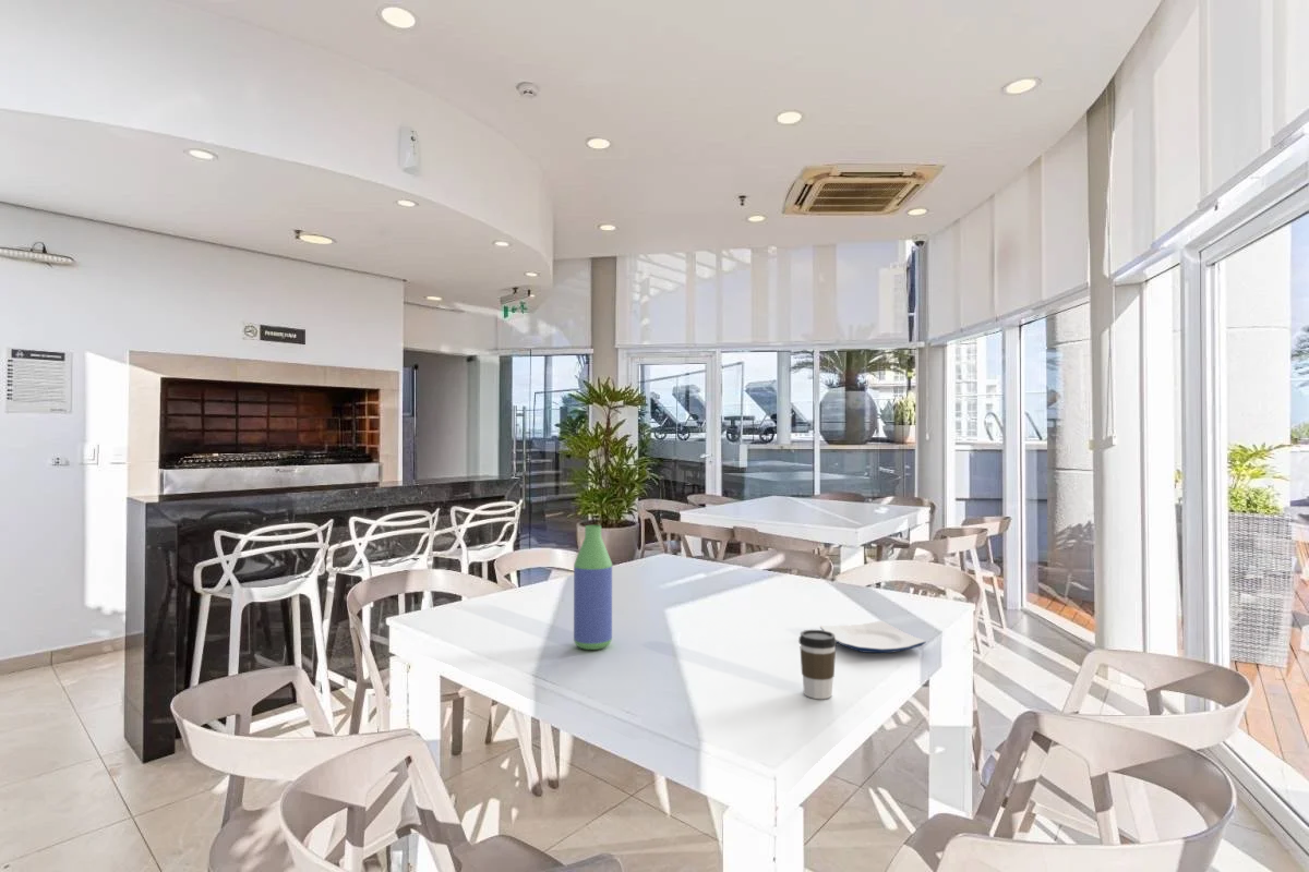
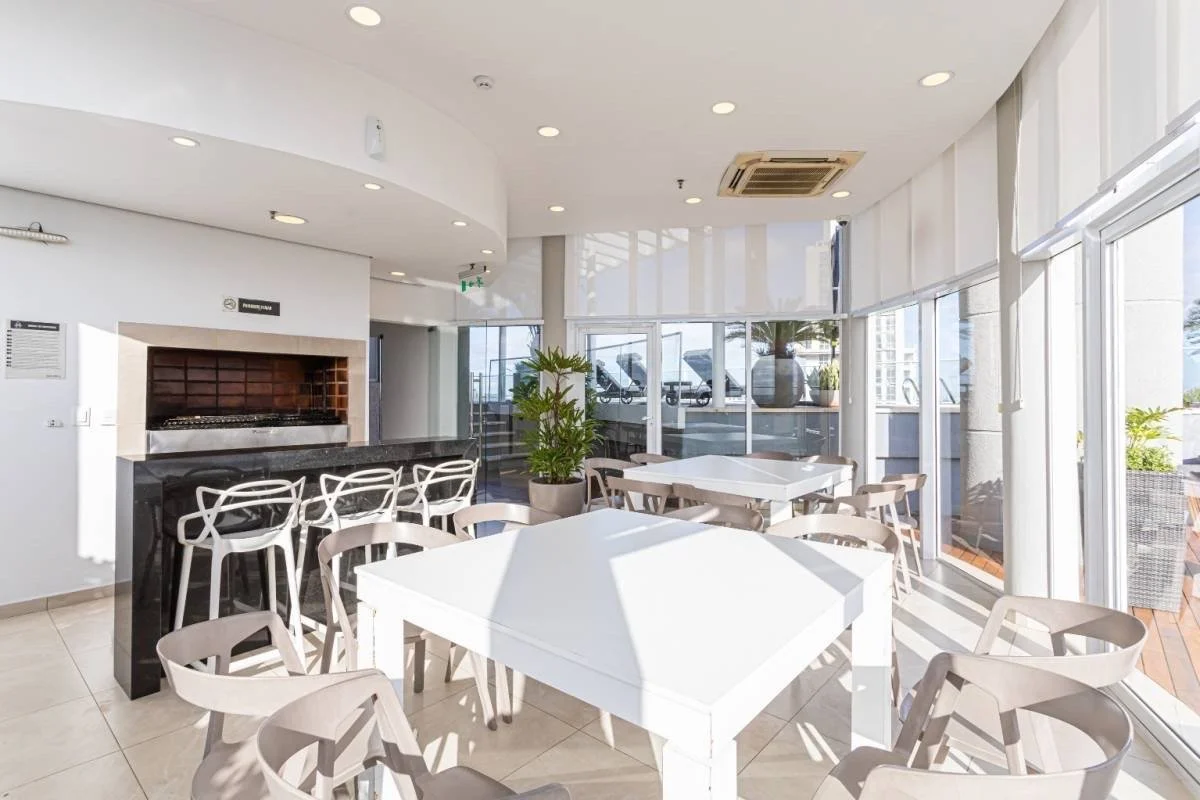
- coffee cup [797,629,838,700]
- plate [819,620,927,654]
- bottle [573,524,613,651]
